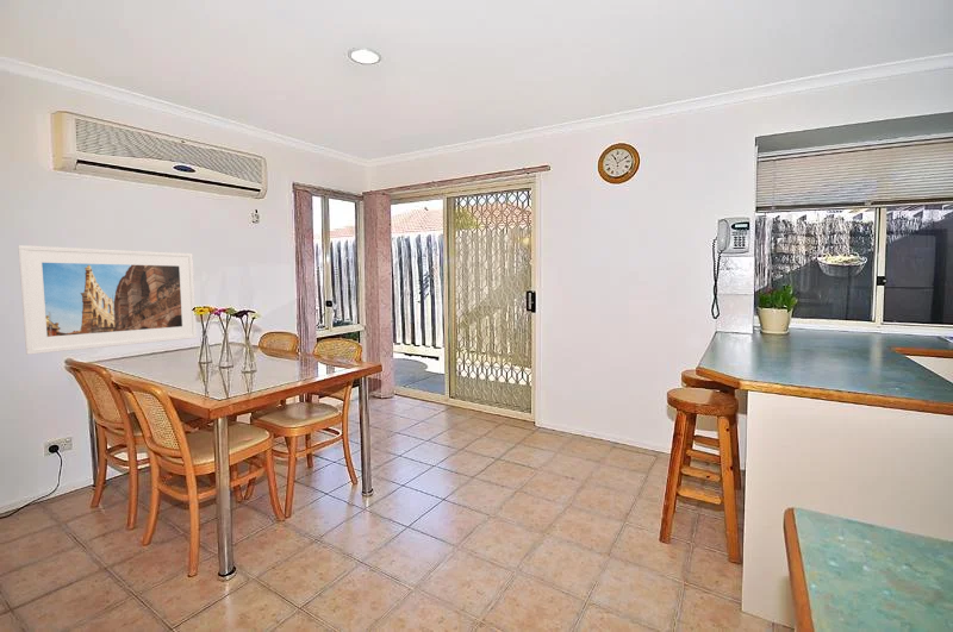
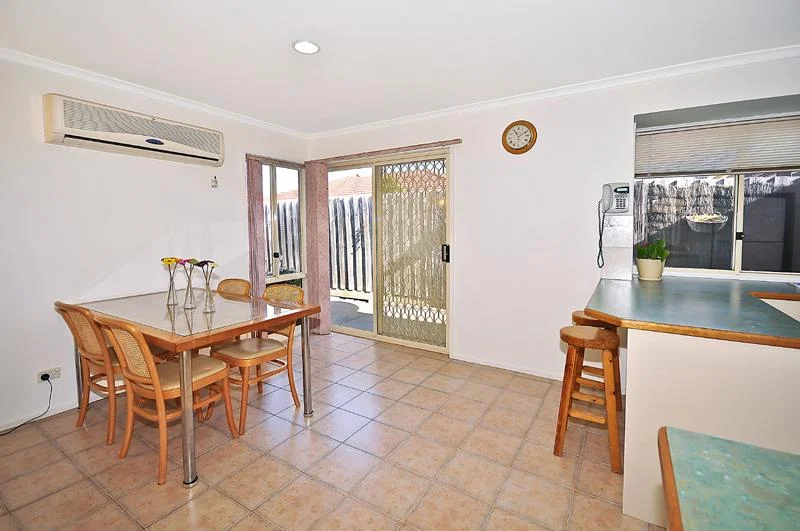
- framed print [17,244,198,356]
